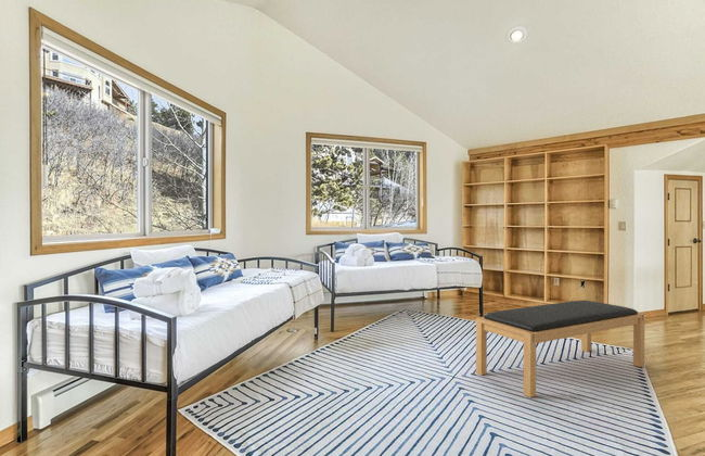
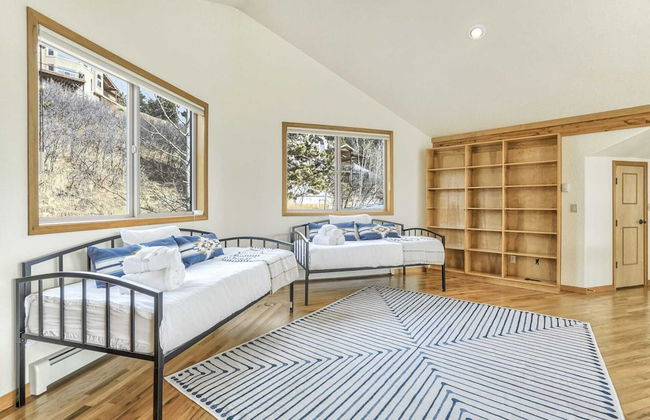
- bench [475,300,645,398]
